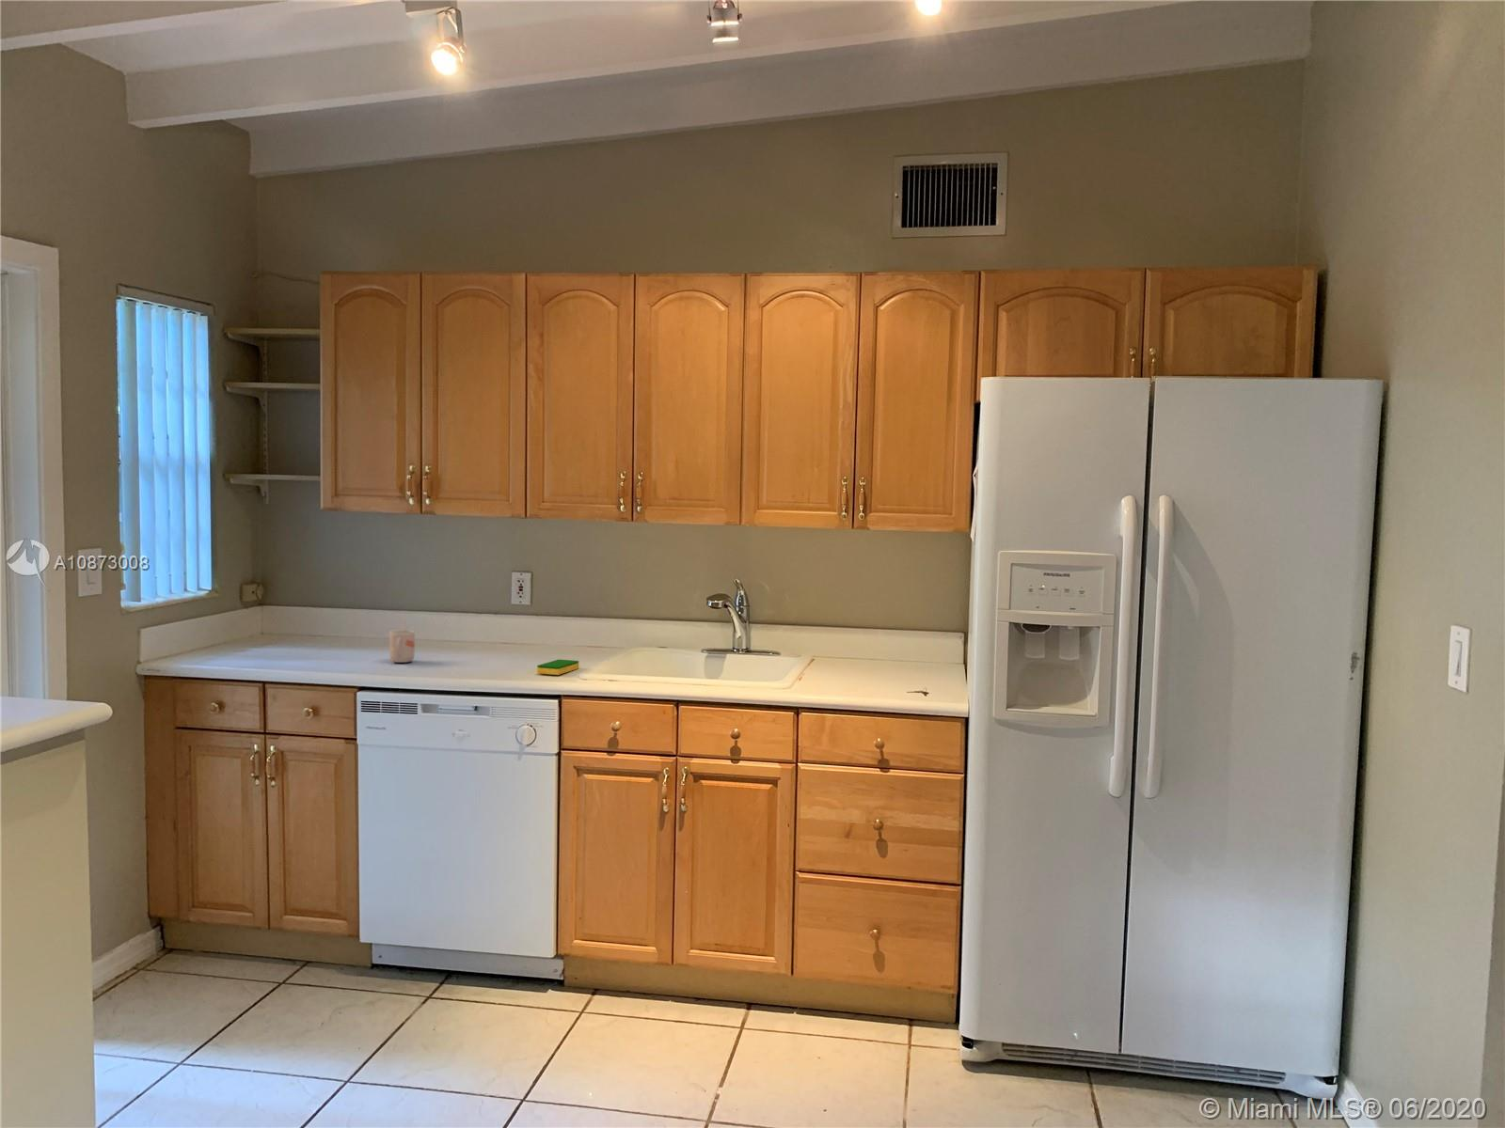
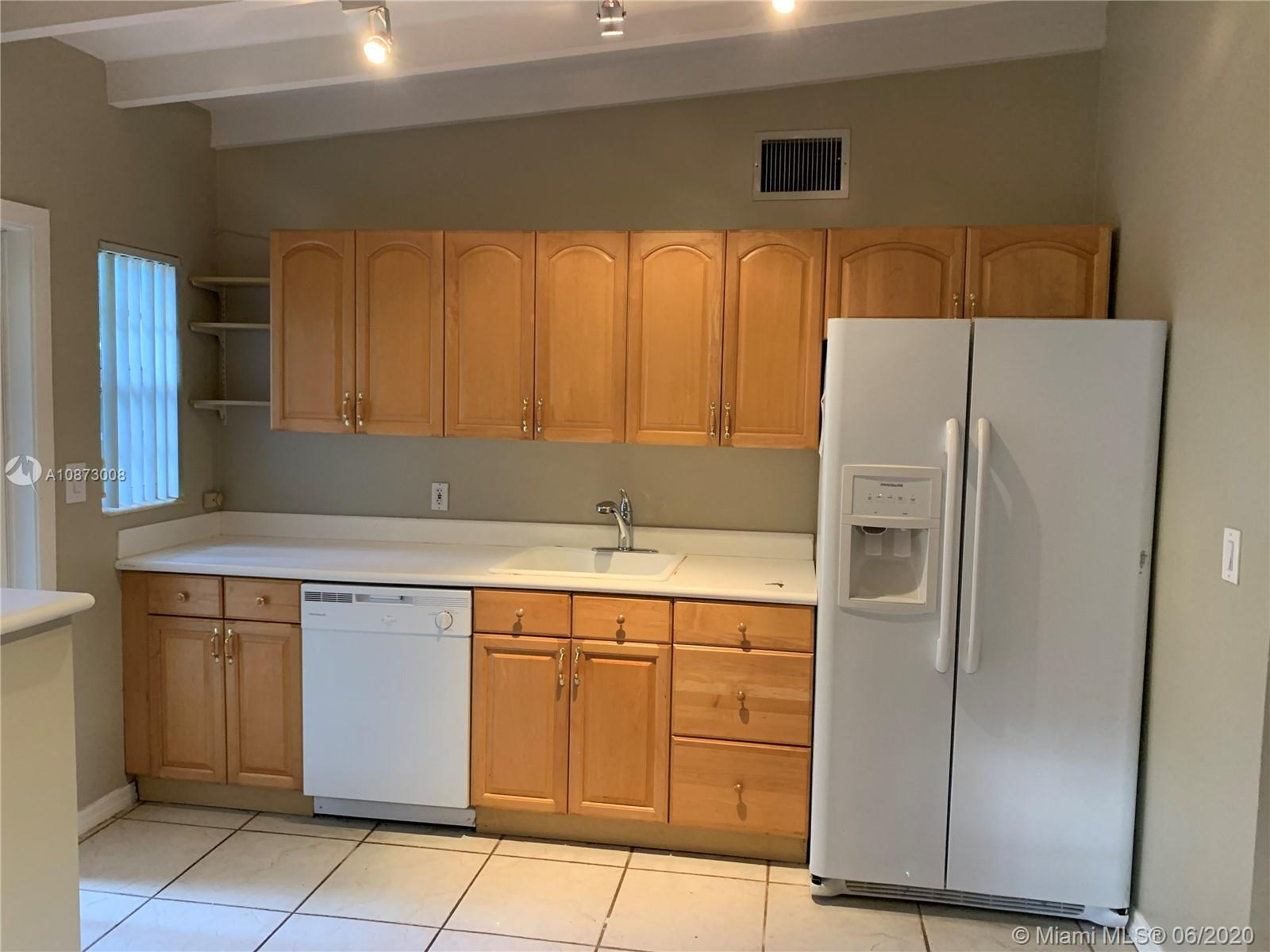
- dish sponge [536,659,579,675]
- mug [389,621,416,664]
